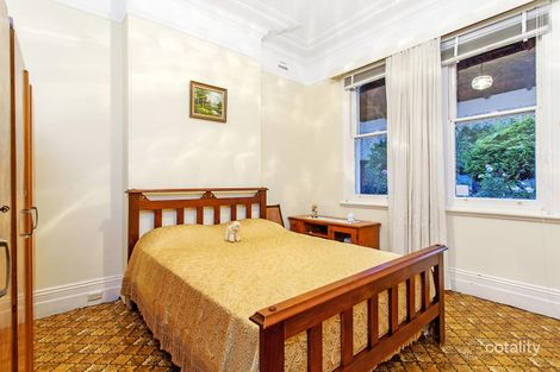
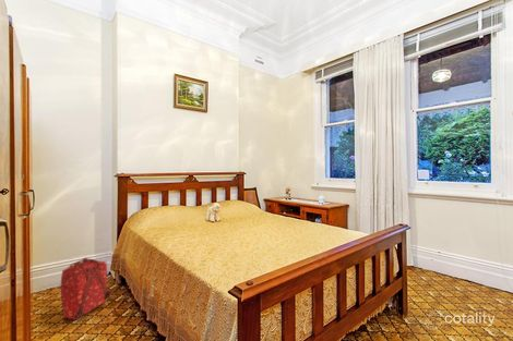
+ backpack [60,257,116,321]
